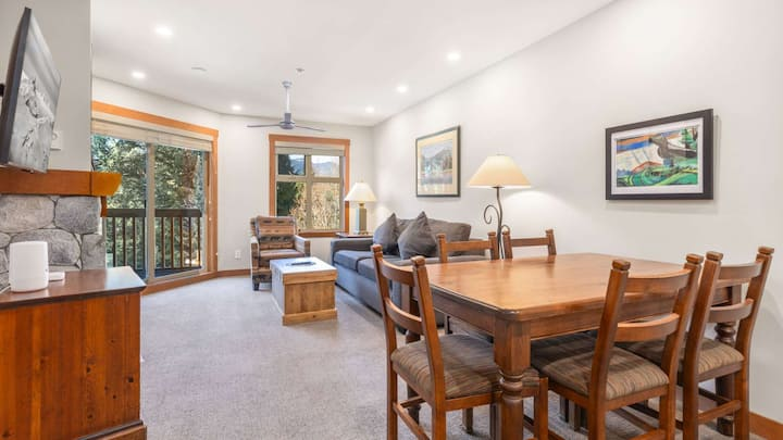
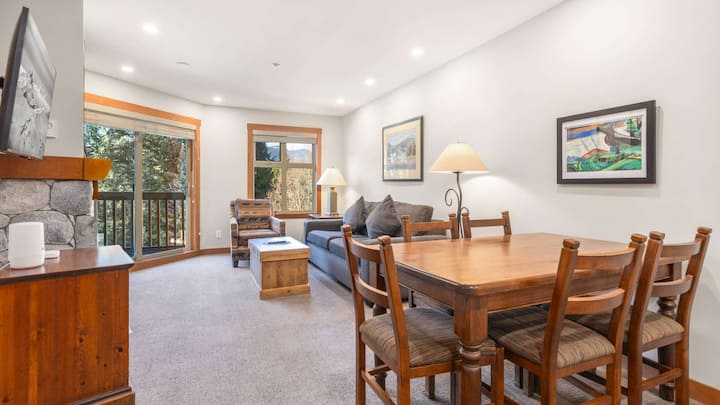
- ceiling fan [246,78,327,133]
